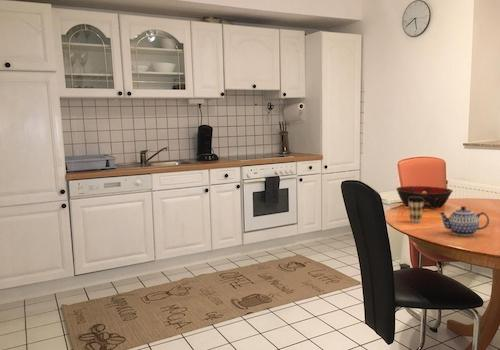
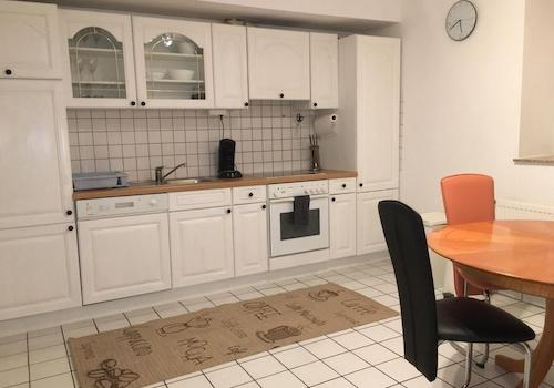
- coffee cup [408,196,424,224]
- teapot [438,205,490,237]
- decorative bowl [395,185,454,209]
